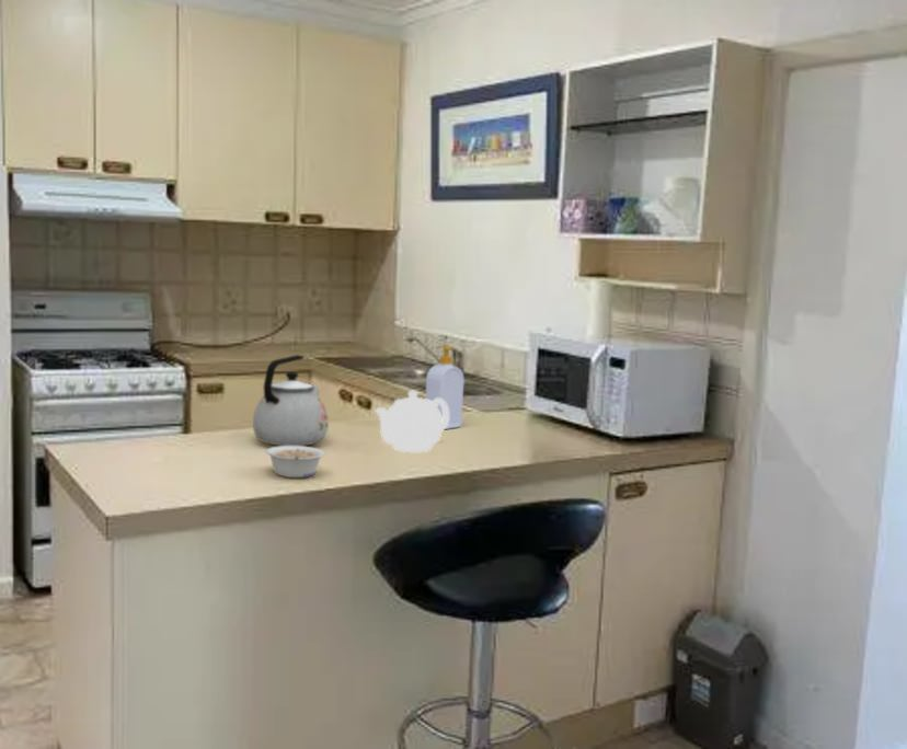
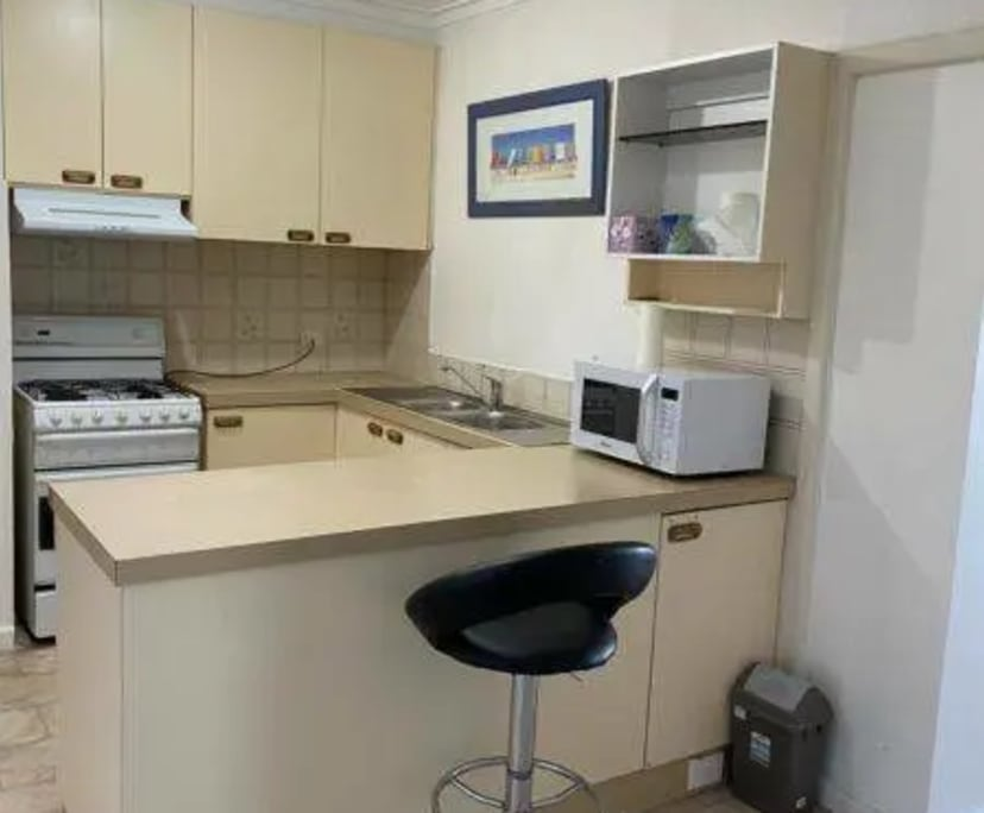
- legume [265,446,325,479]
- teapot [374,390,449,453]
- soap bottle [424,345,464,430]
- kettle [252,354,330,447]
